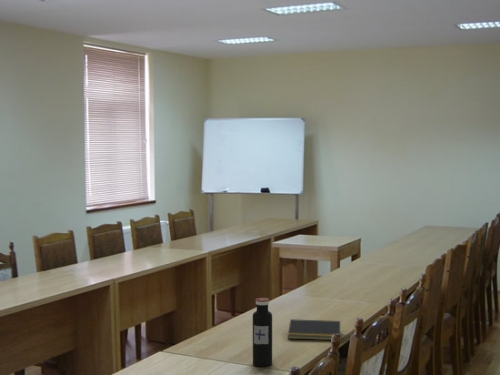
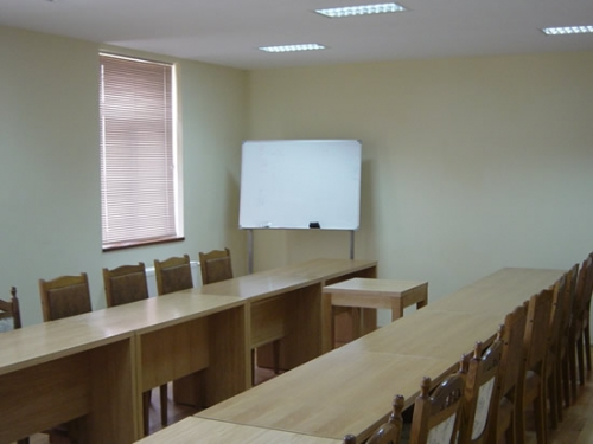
- notepad [287,318,341,341]
- water bottle [252,297,273,367]
